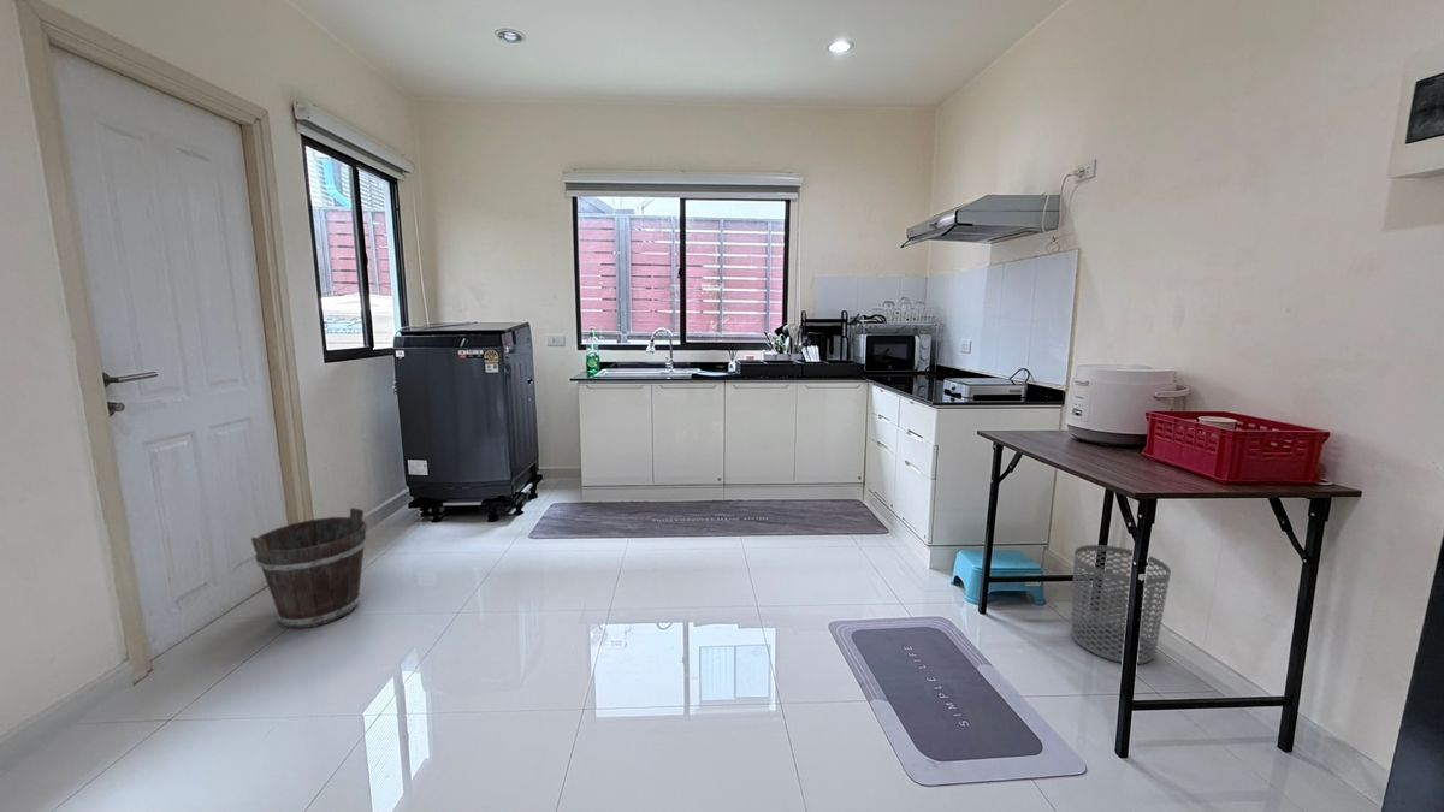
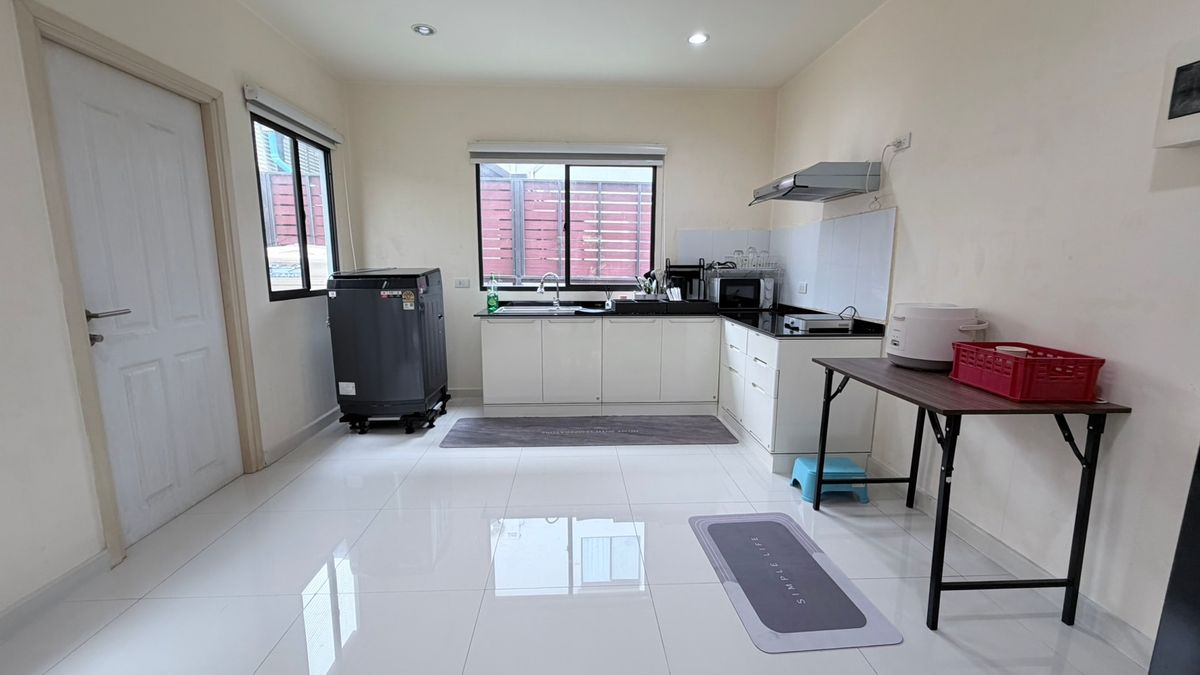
- waste bin [1070,544,1172,665]
- bucket [250,506,368,629]
